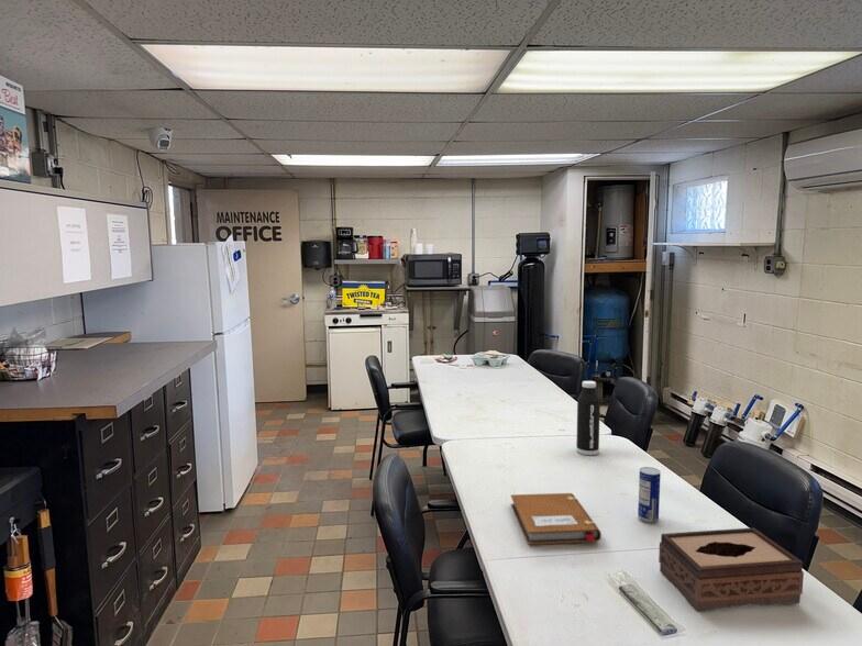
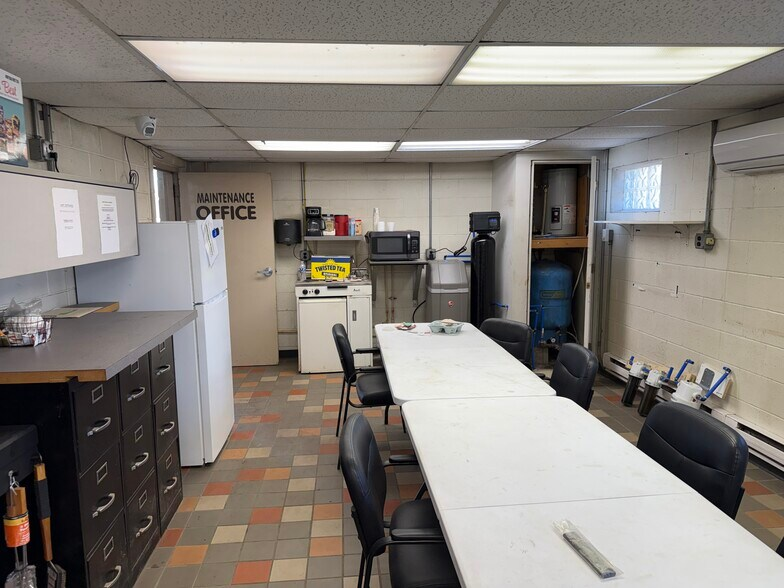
- beverage can [637,466,662,524]
- notebook [510,492,603,545]
- tissue box [657,526,805,613]
- water bottle [575,380,601,456]
